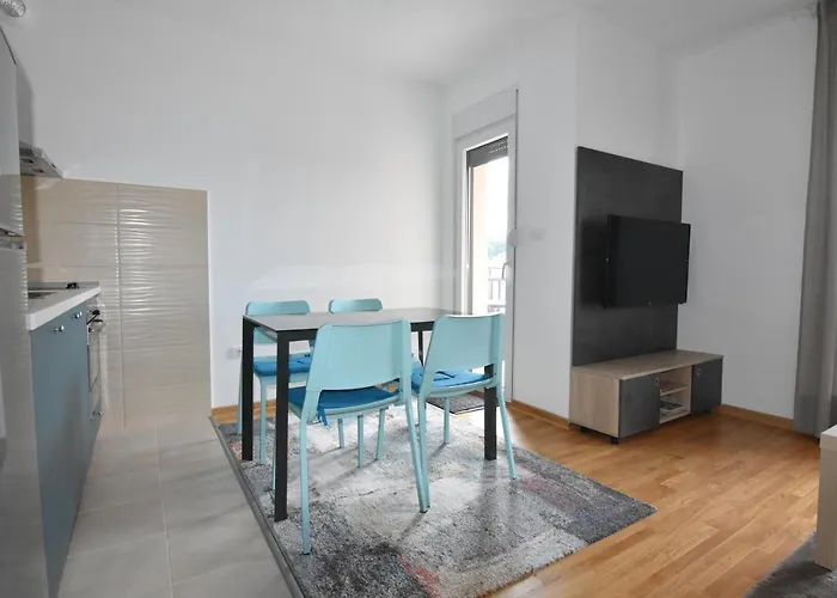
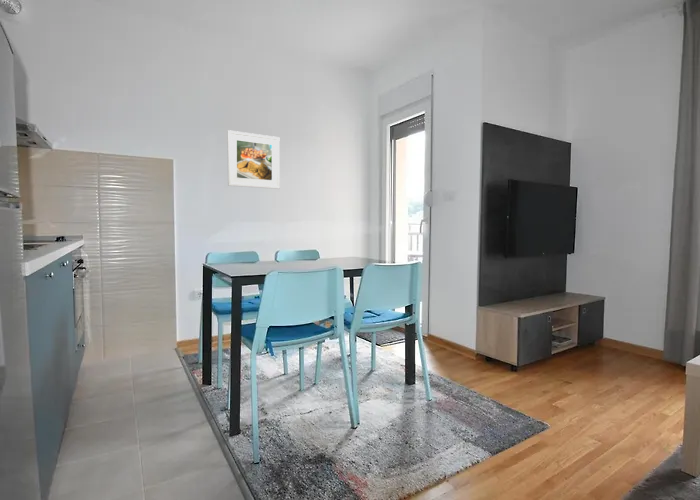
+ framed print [226,129,281,190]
